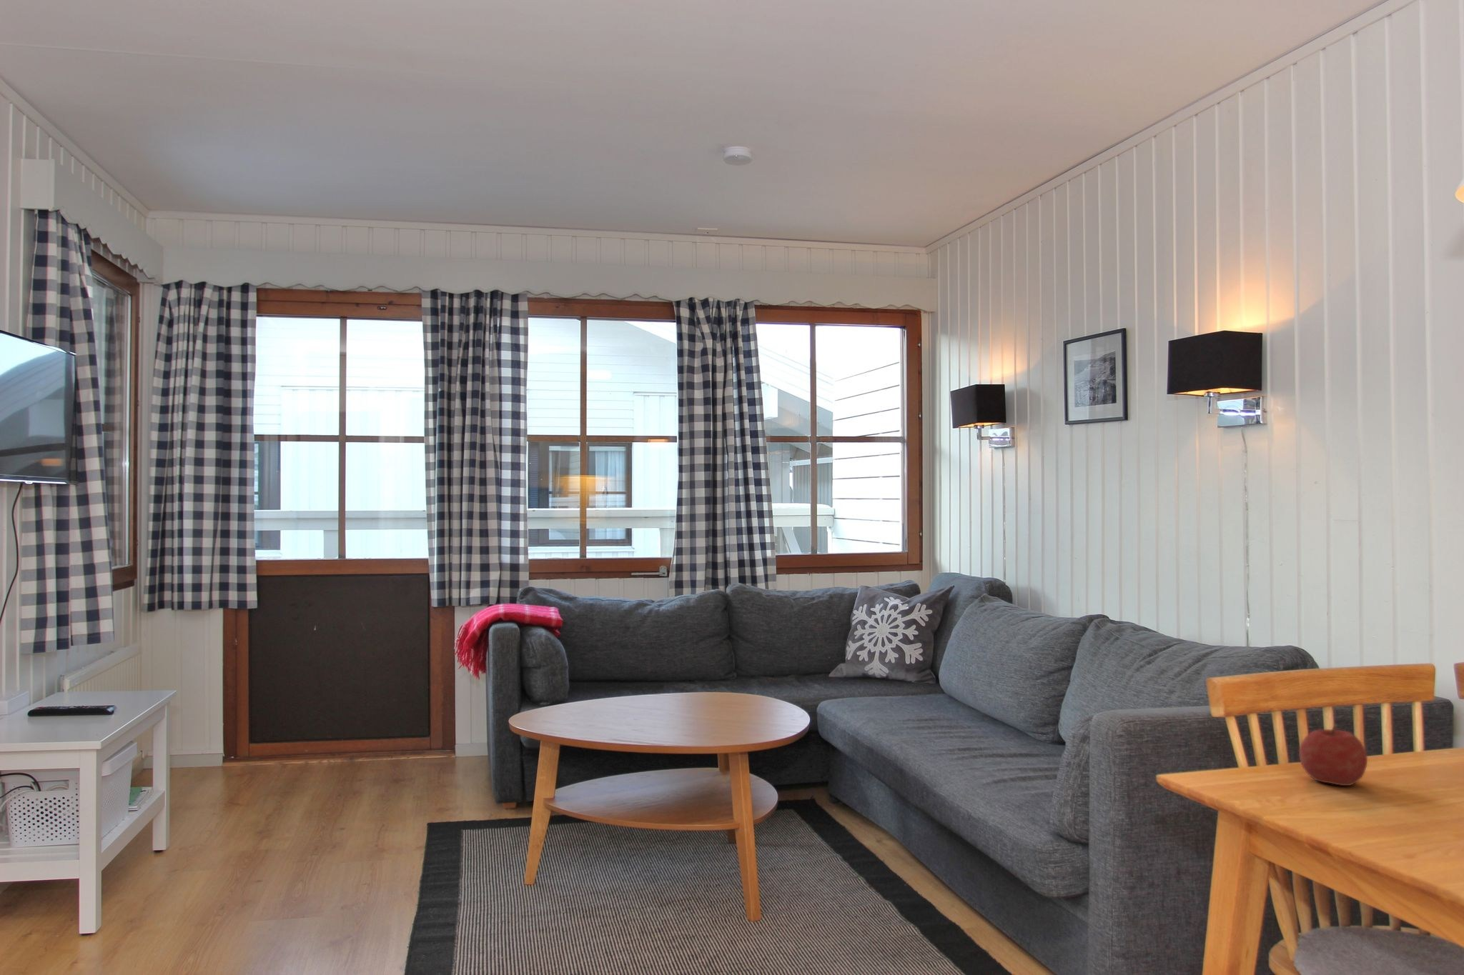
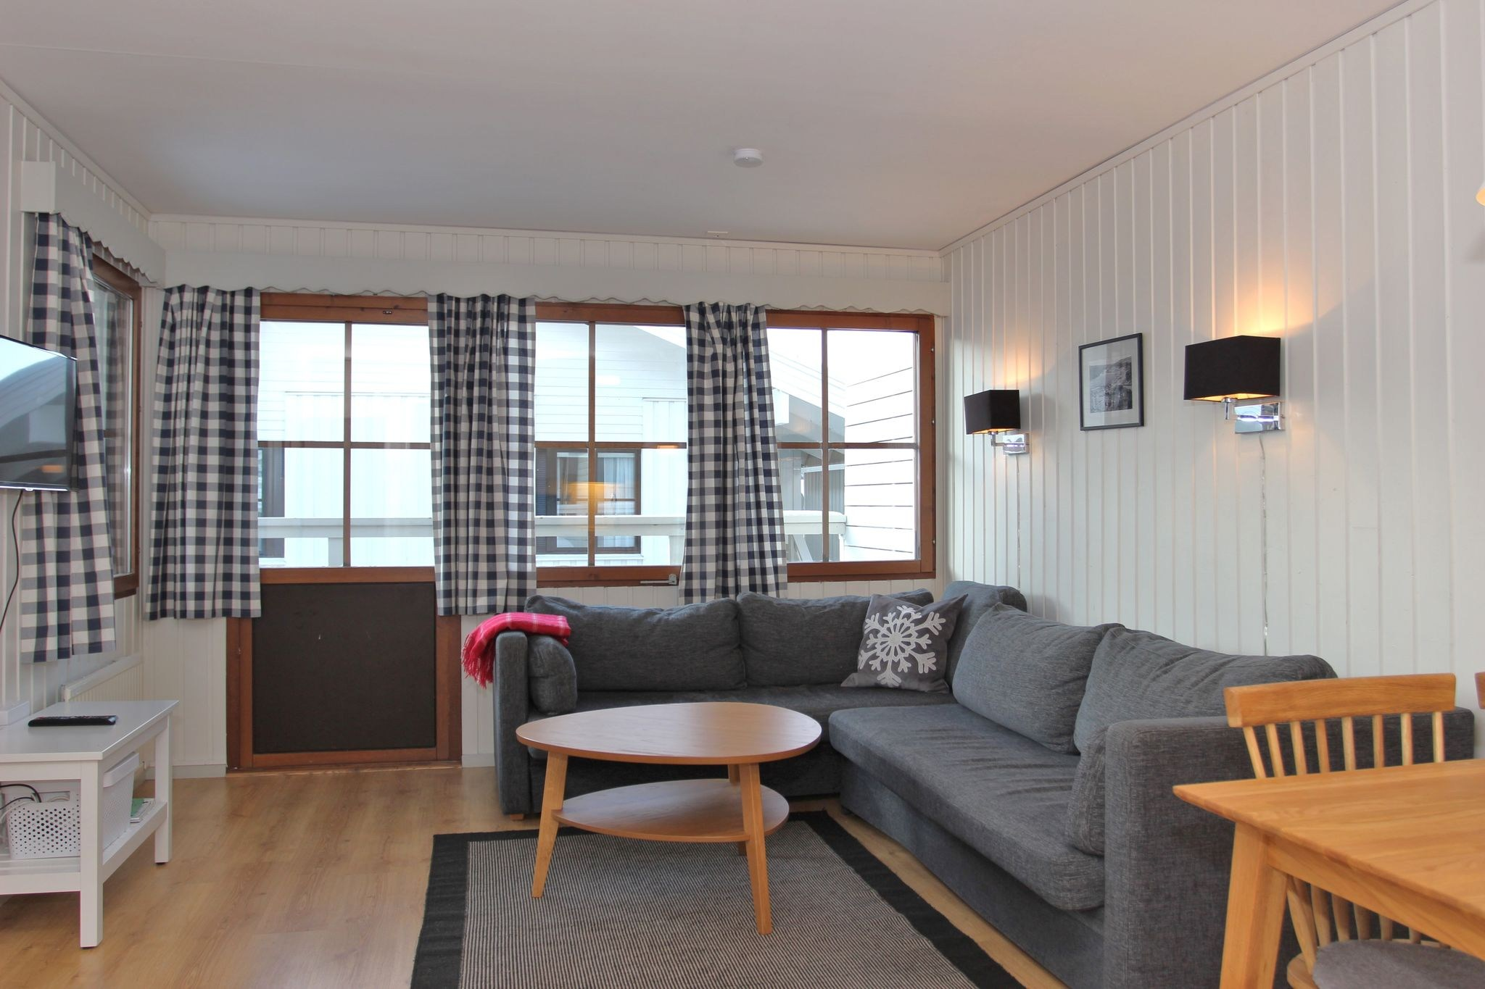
- fruit [1299,724,1368,787]
